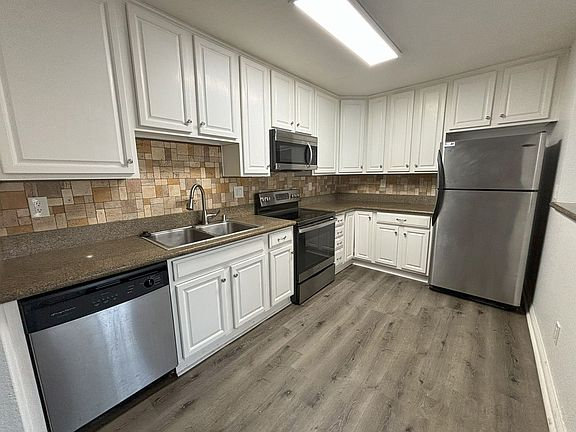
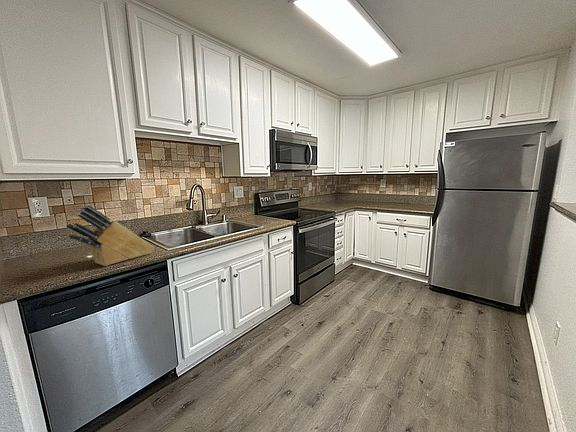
+ knife block [65,204,155,267]
